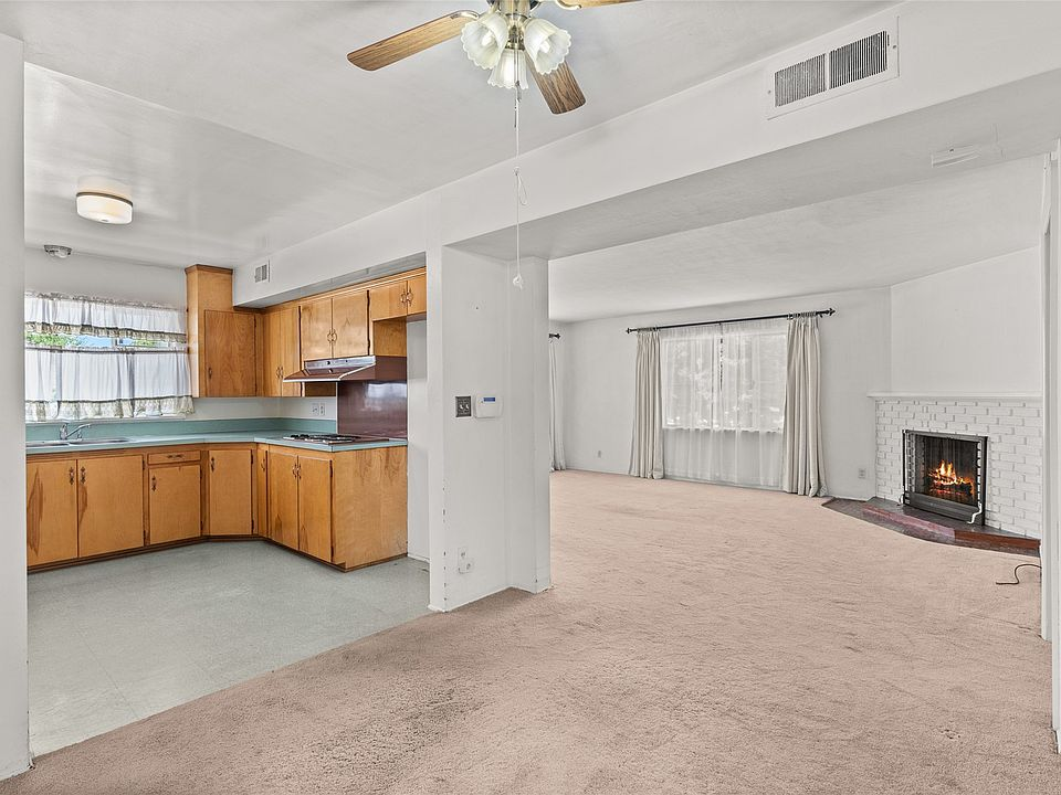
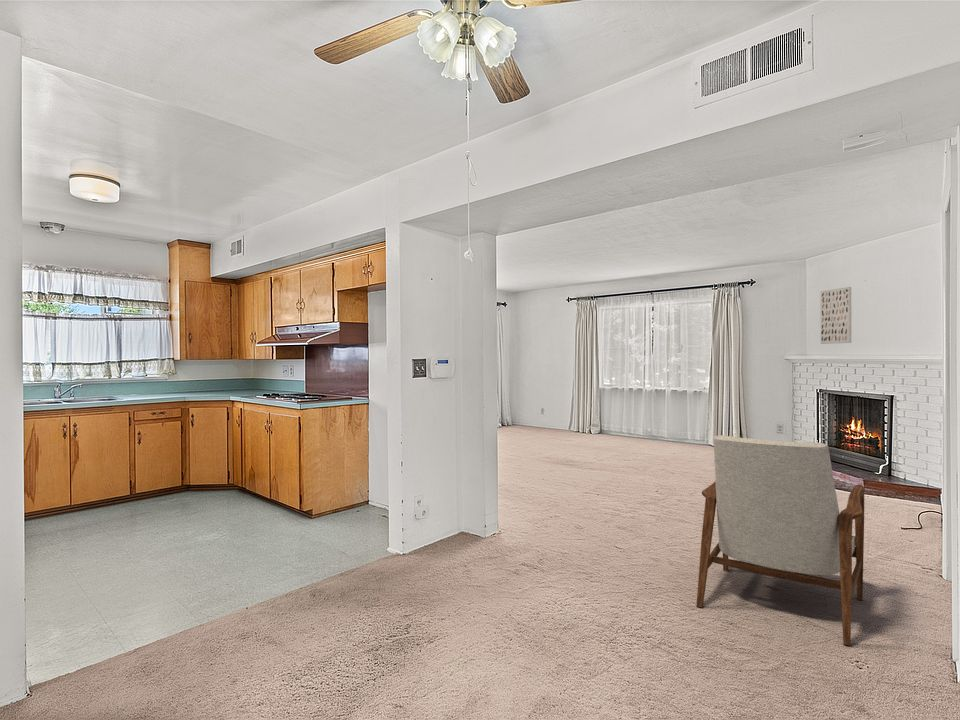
+ wall art [820,286,852,345]
+ armchair [695,434,865,647]
